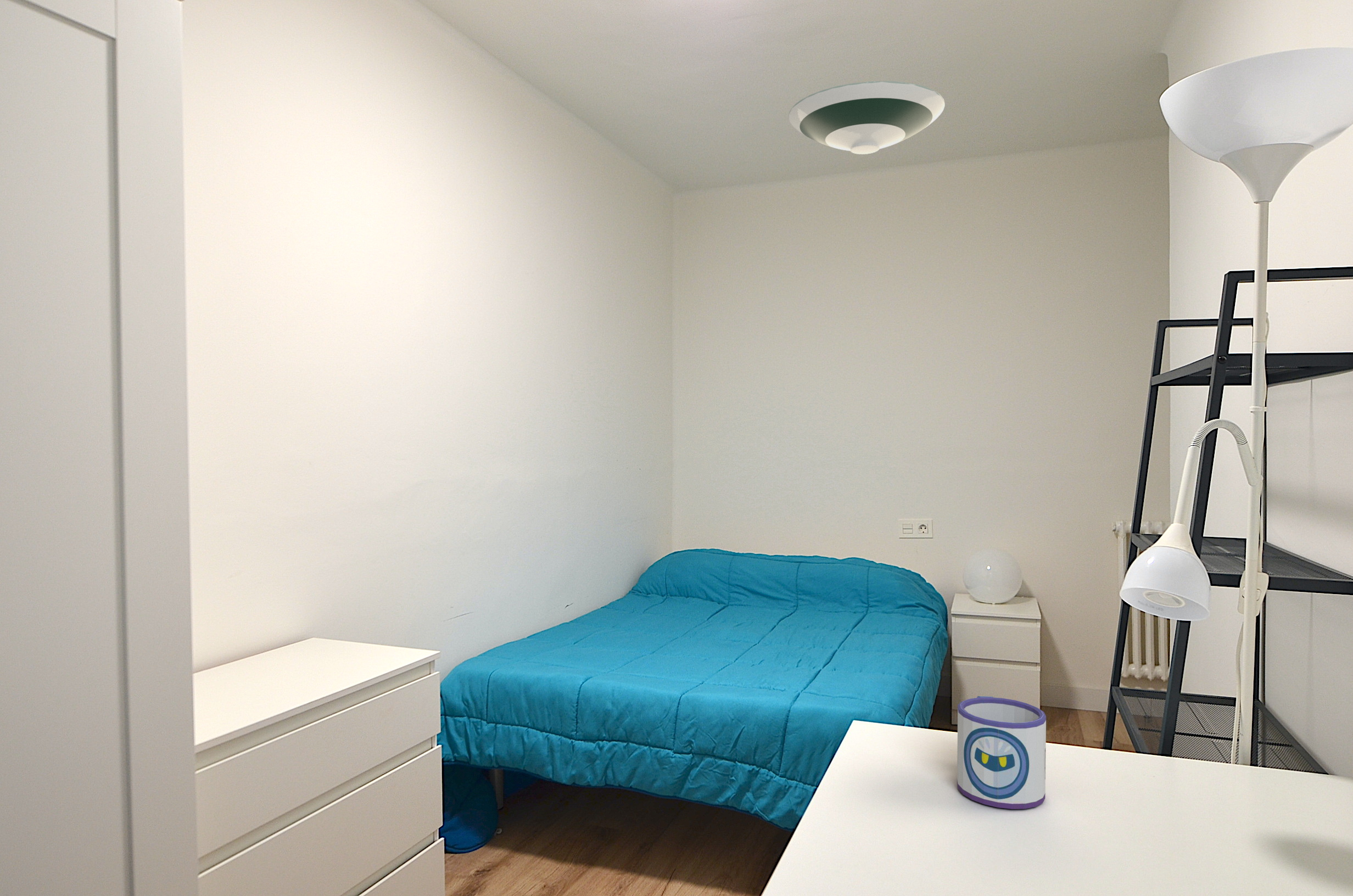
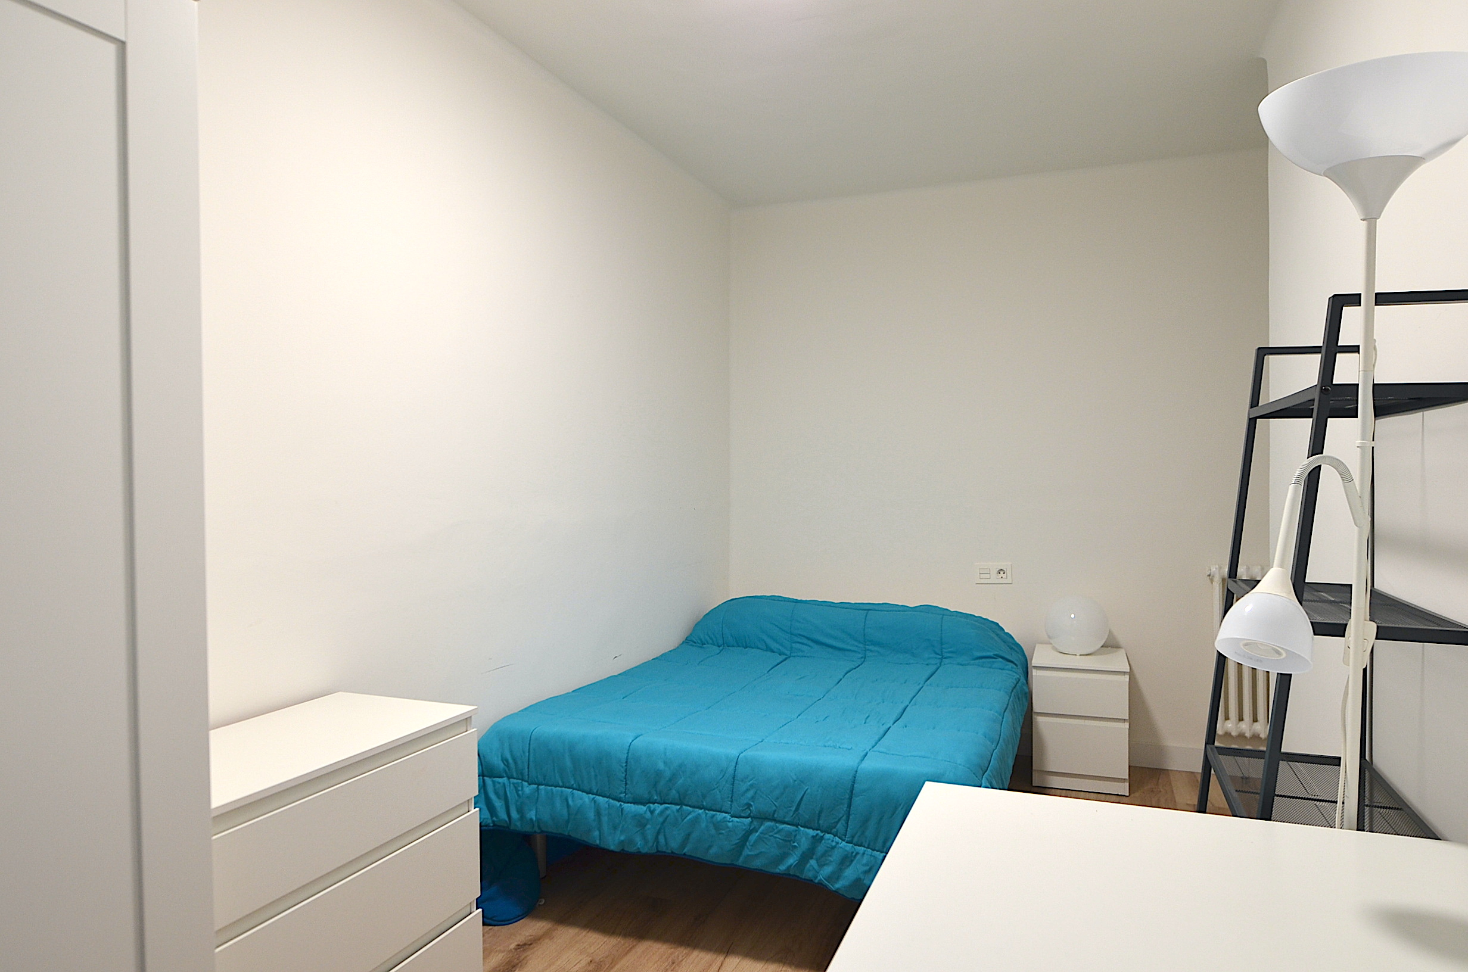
- mug [957,696,1047,810]
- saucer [788,81,946,155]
